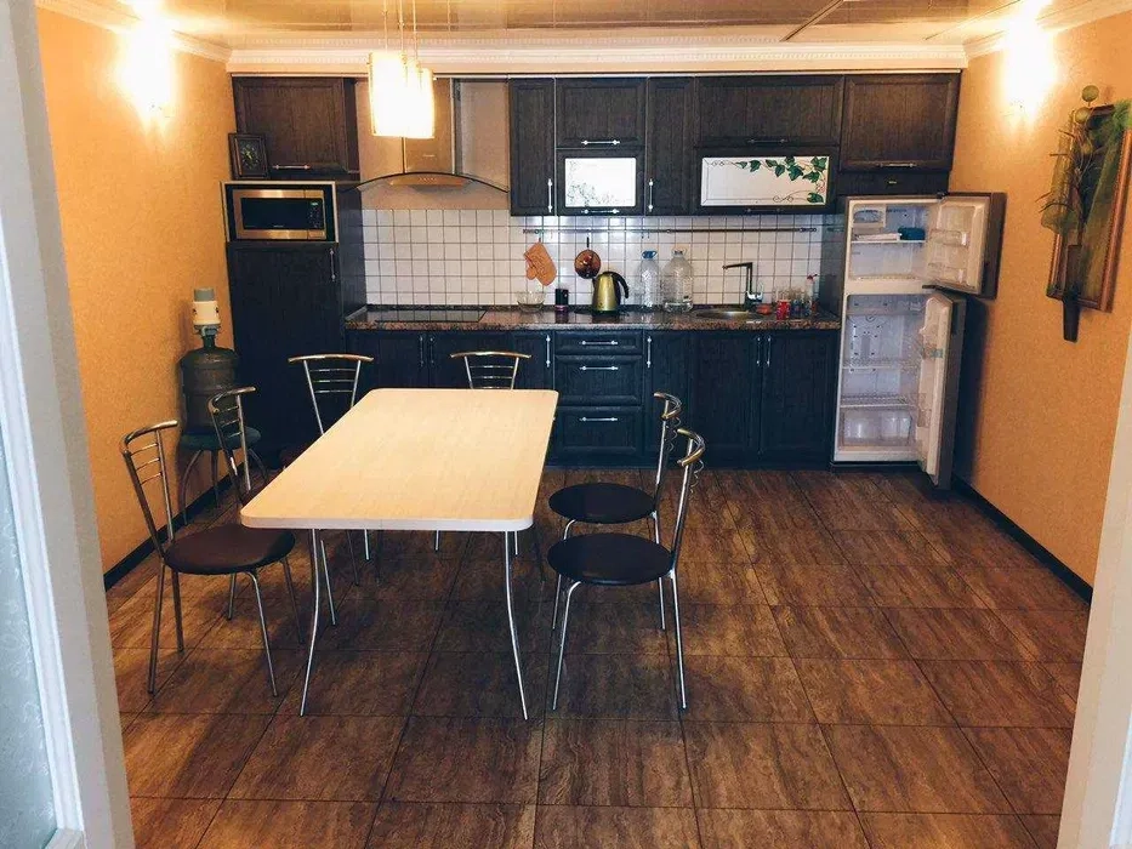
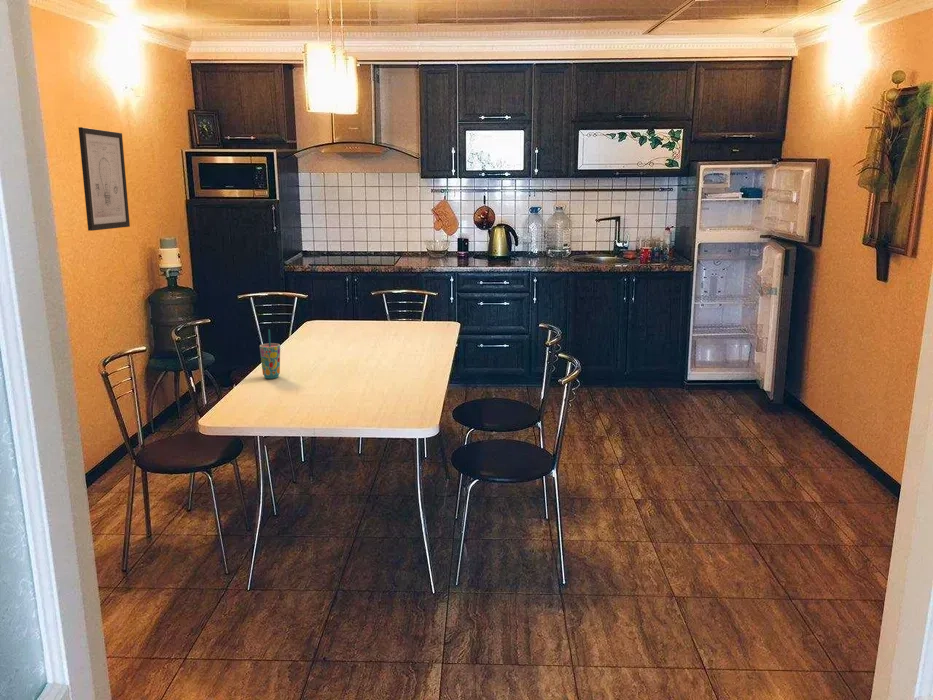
+ cup [259,328,281,380]
+ wall art [77,126,131,232]
